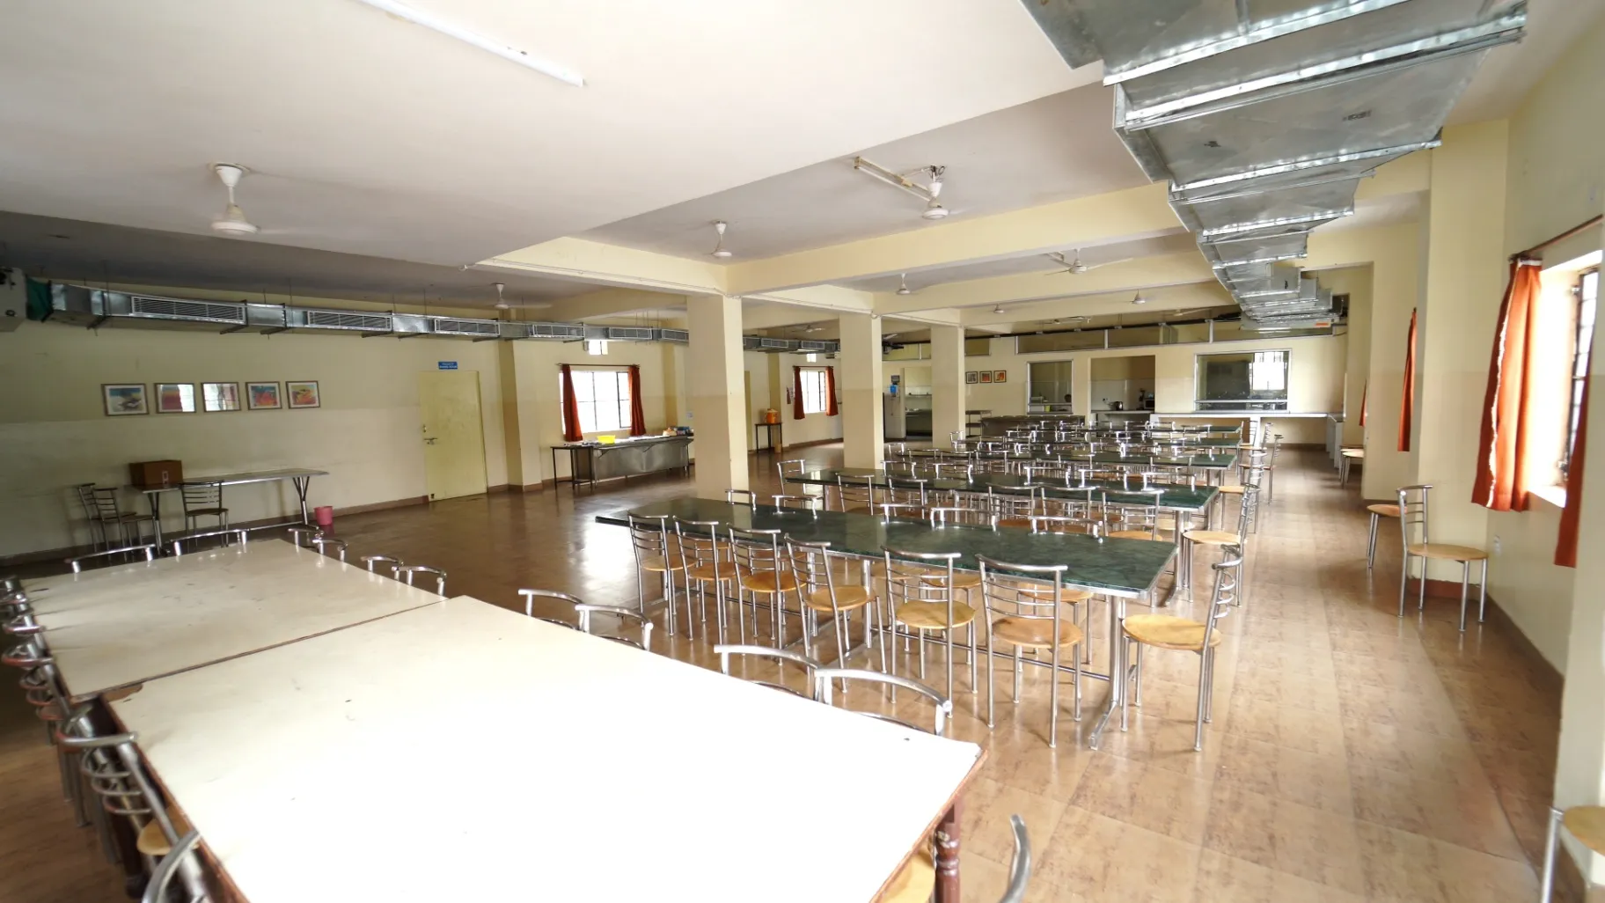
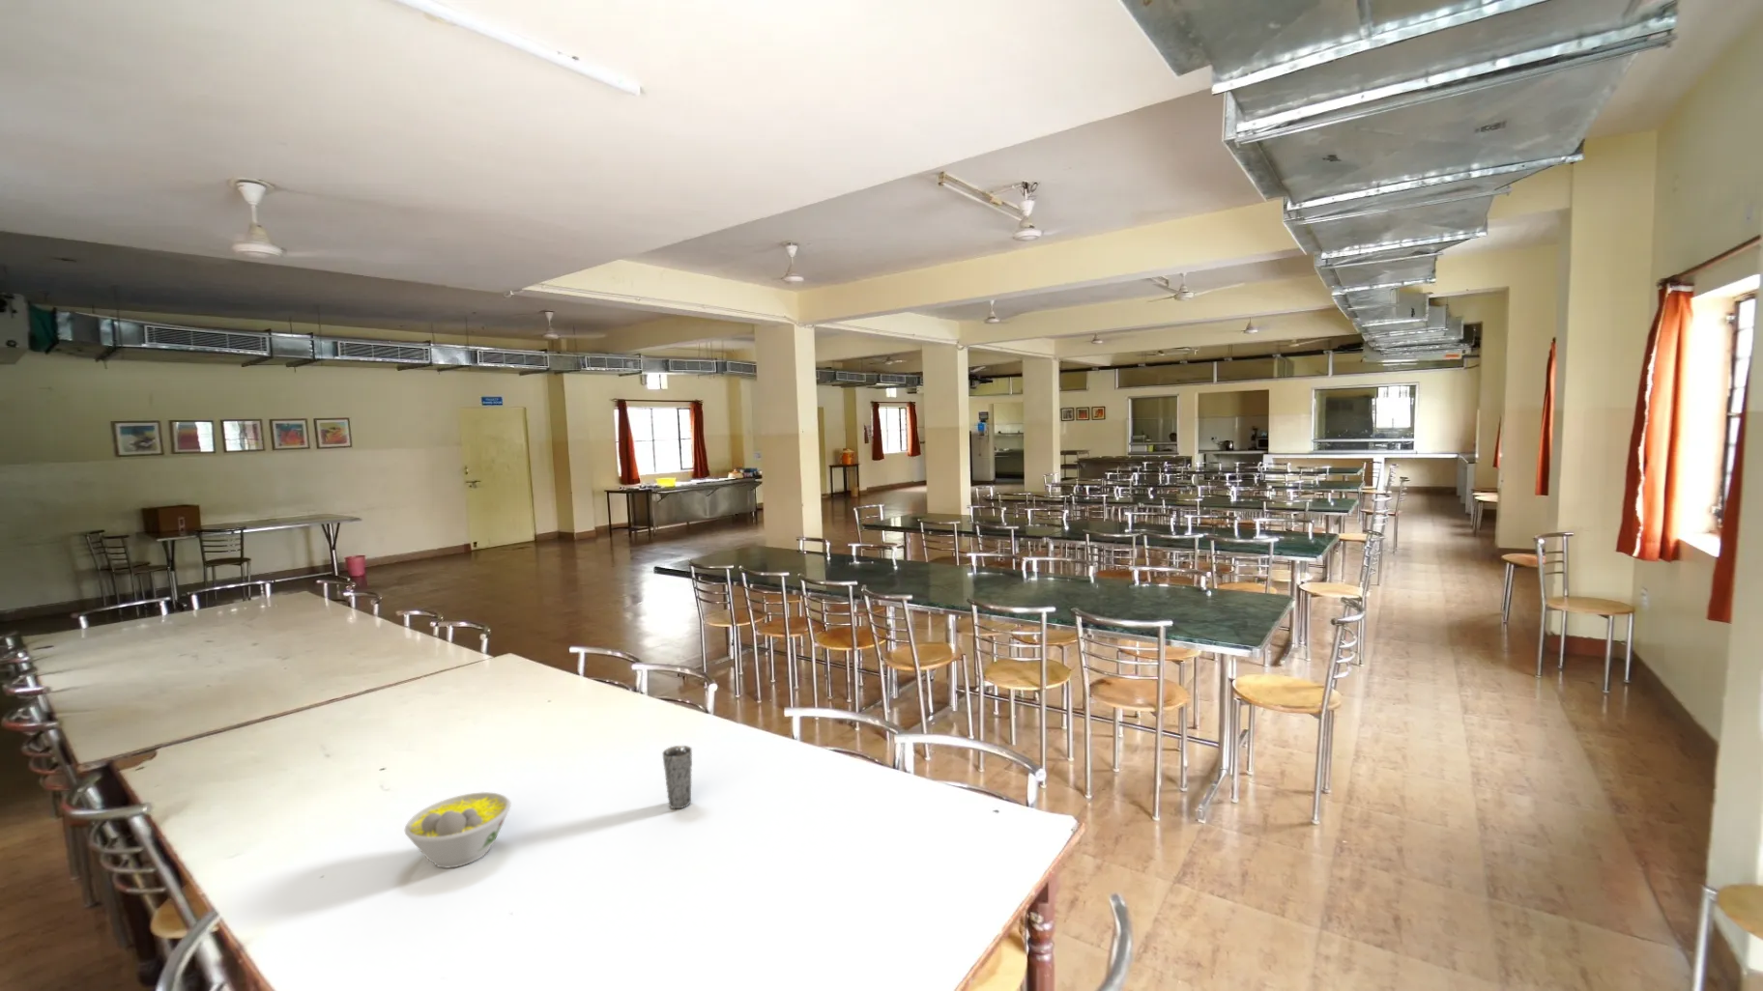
+ bowl [404,791,512,869]
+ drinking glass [661,744,693,809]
